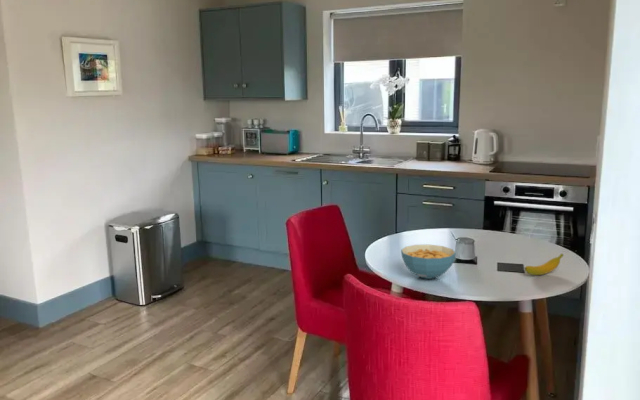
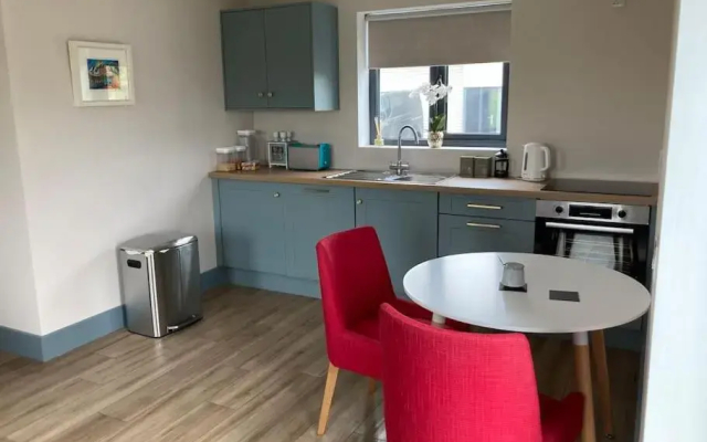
- cereal bowl [400,244,457,280]
- banana [524,253,565,276]
